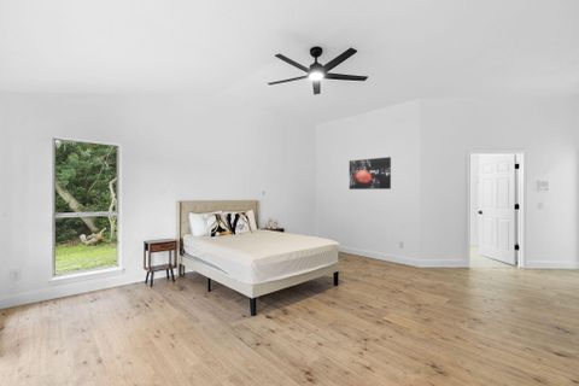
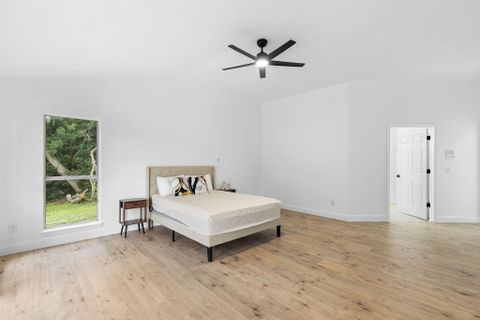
- wall art [349,156,392,191]
